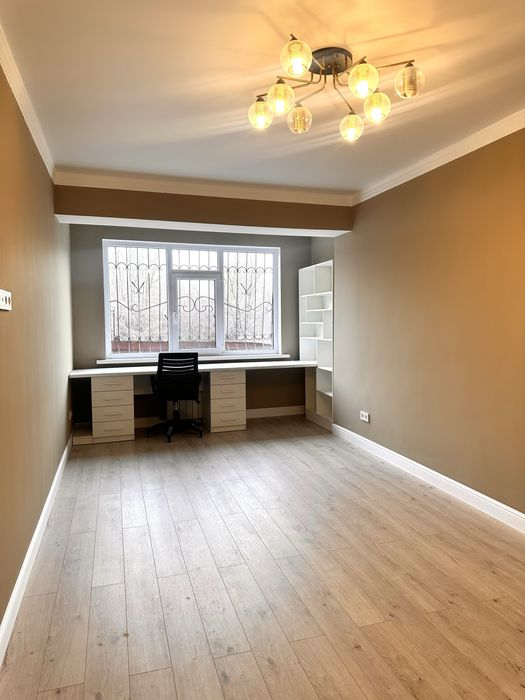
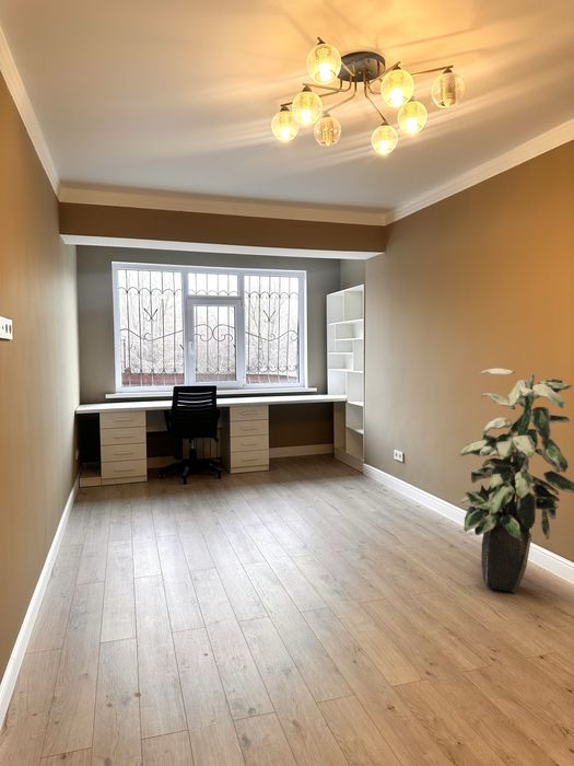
+ indoor plant [457,368,574,594]
